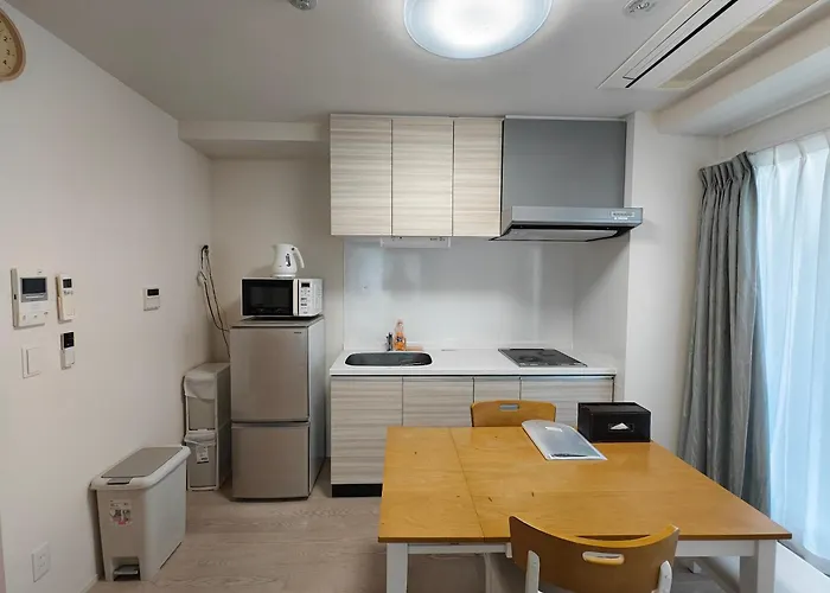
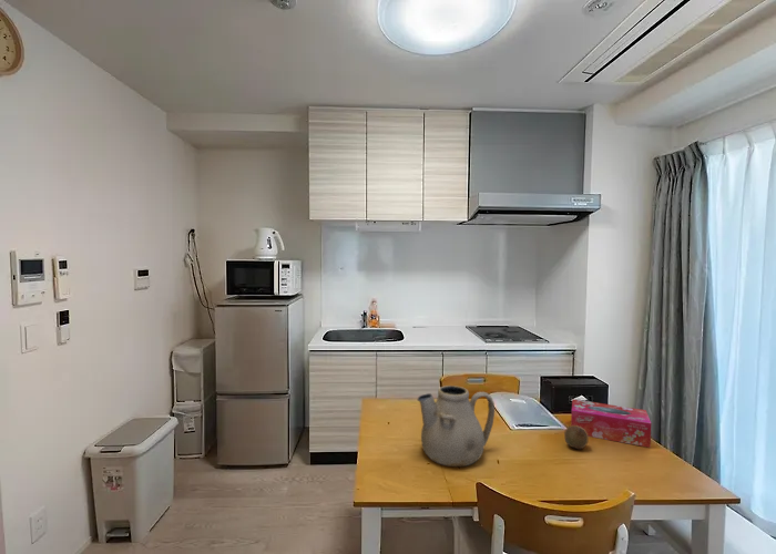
+ tissue box [570,398,652,449]
+ fruit [563,425,589,450]
+ teapot [417,384,496,468]
